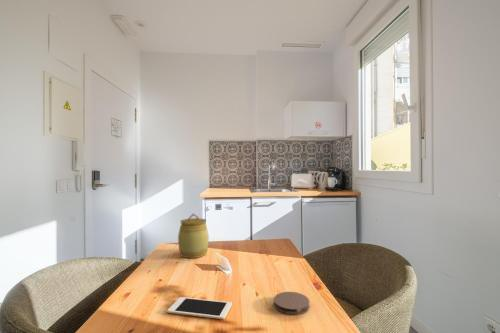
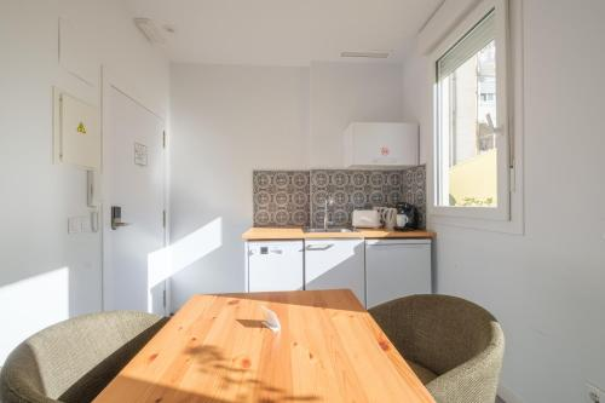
- cell phone [166,296,233,320]
- coaster [273,291,311,315]
- jar [177,212,210,259]
